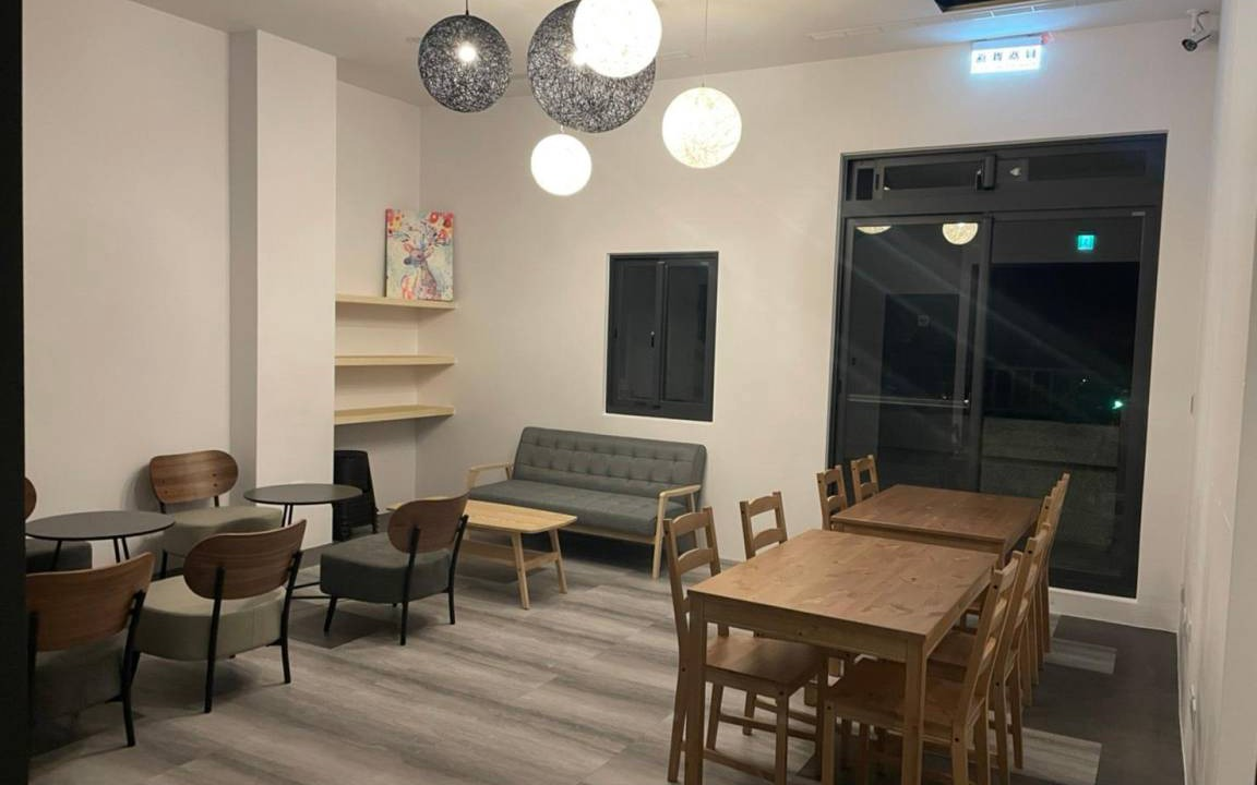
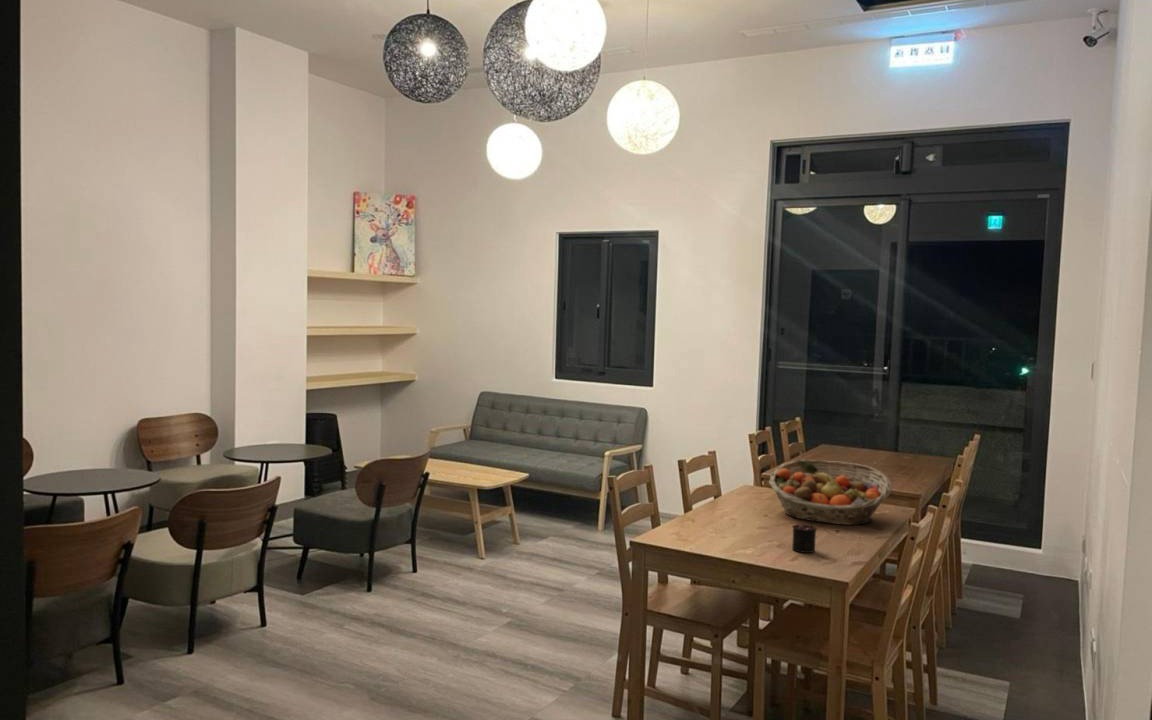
+ candle [791,517,818,554]
+ fruit basket [768,459,893,526]
